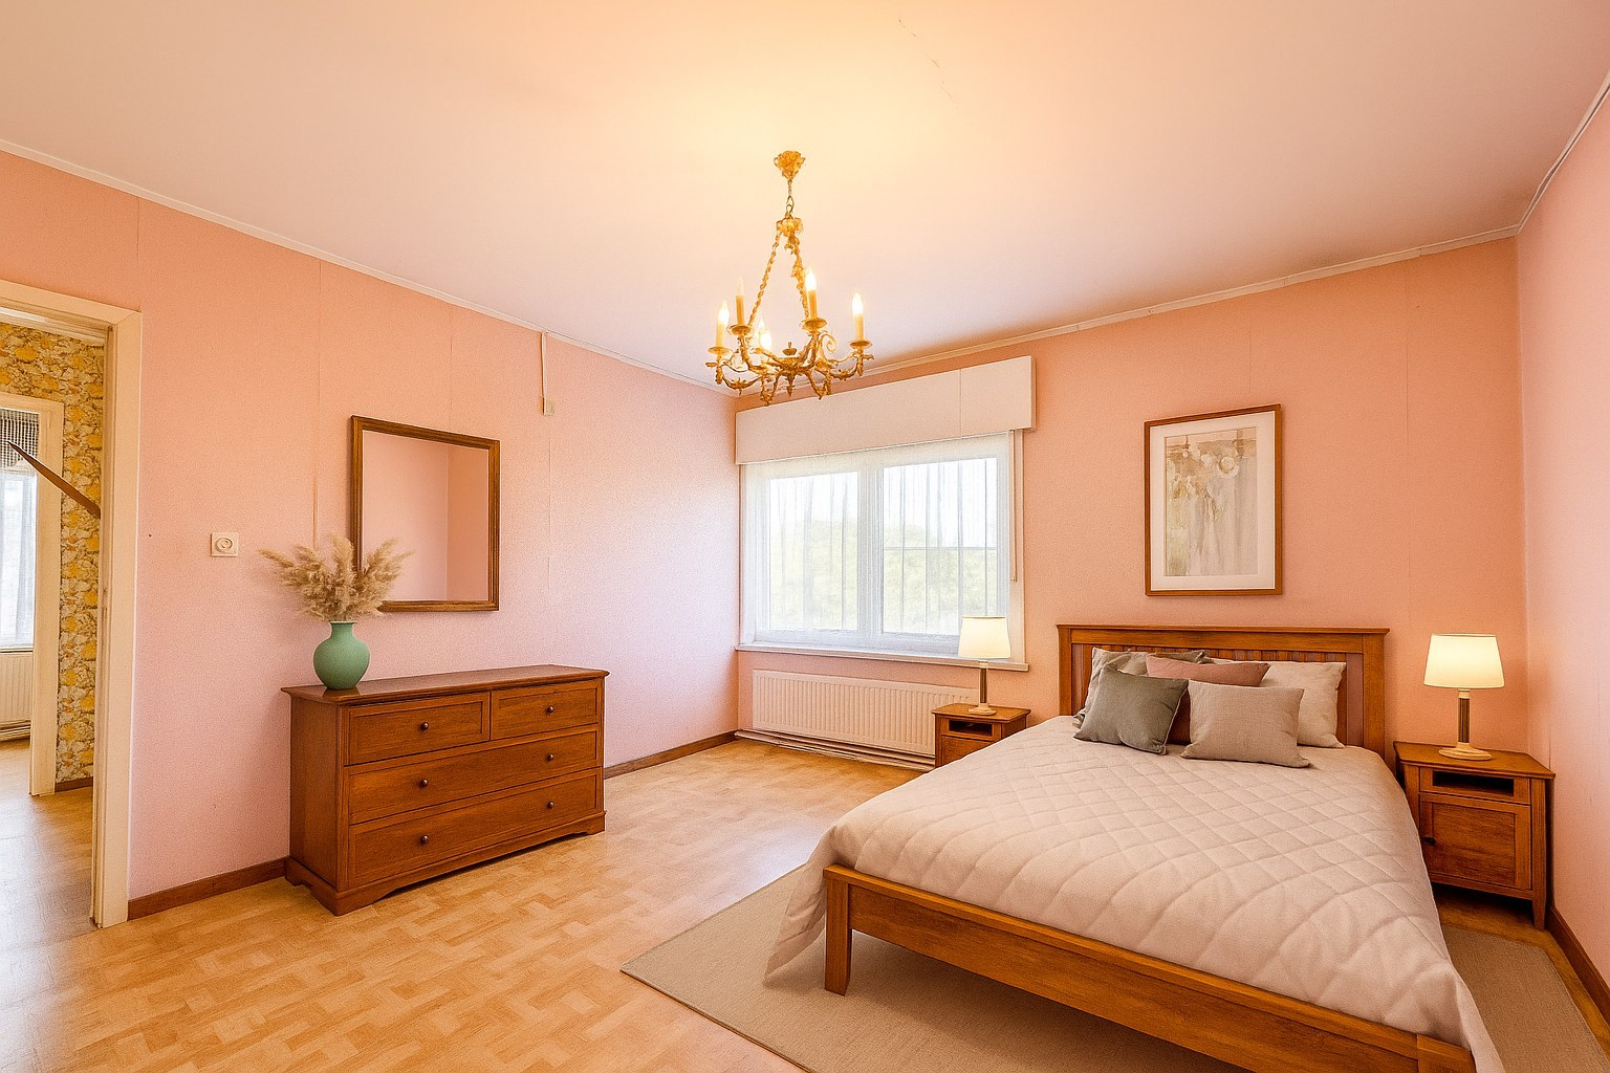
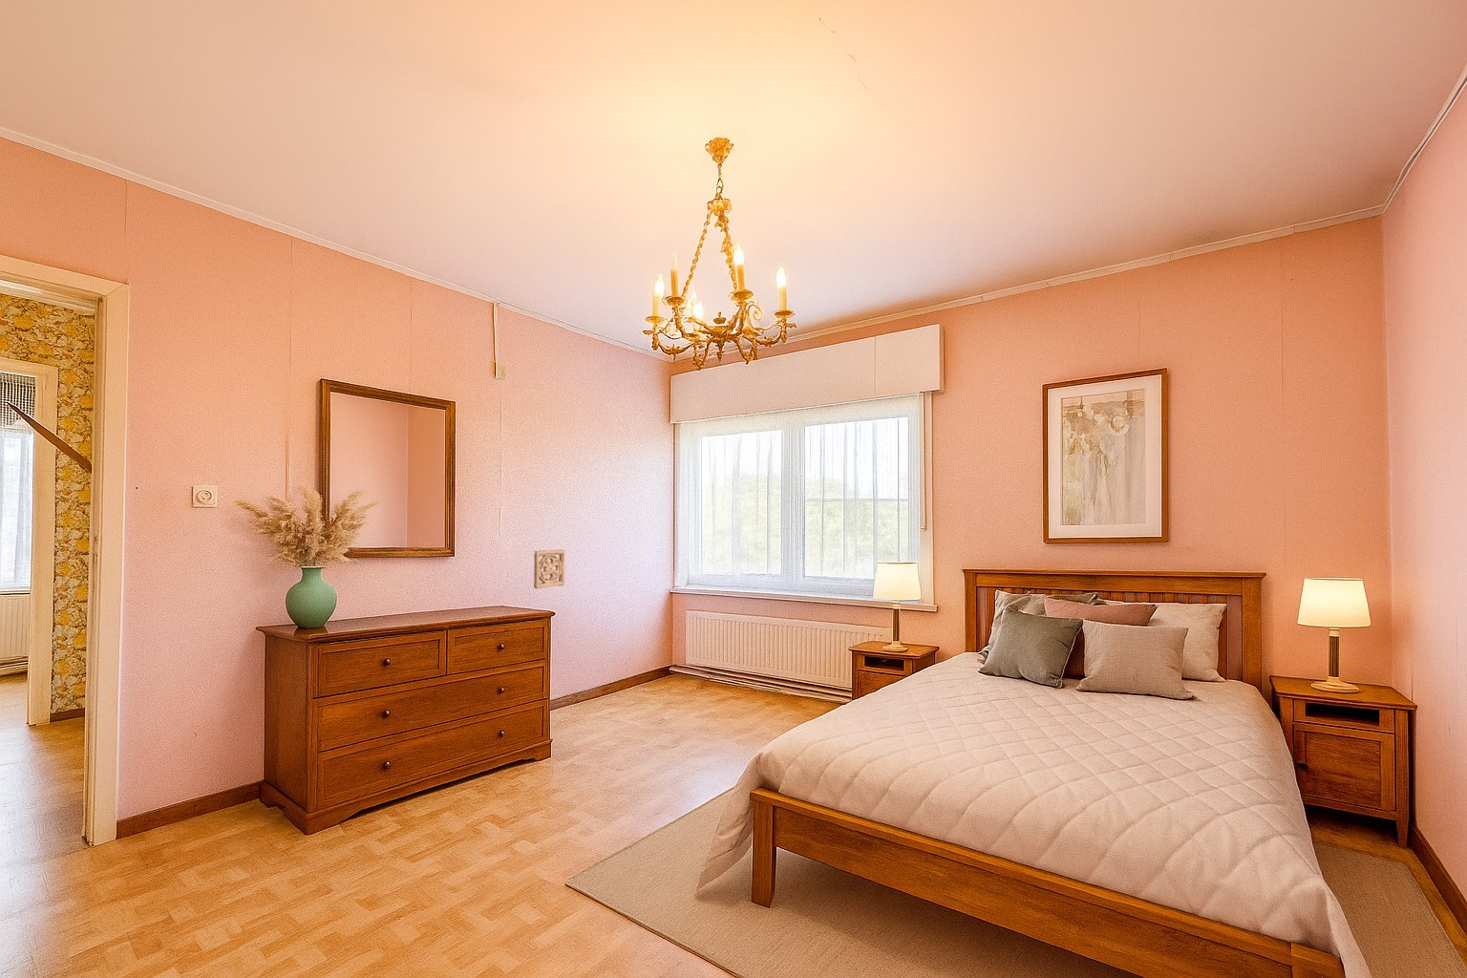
+ wall ornament [533,548,566,589]
